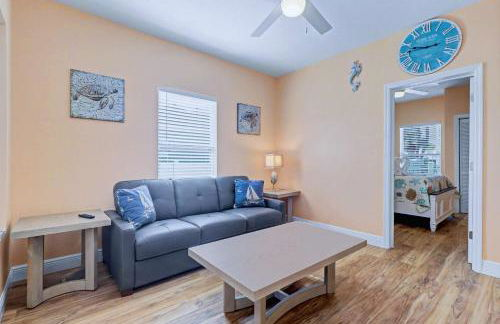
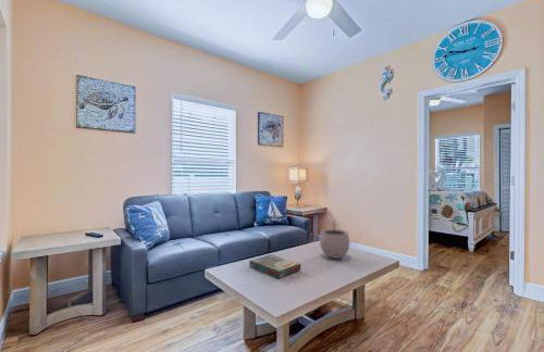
+ board game [248,253,301,279]
+ plant pot [319,219,350,260]
